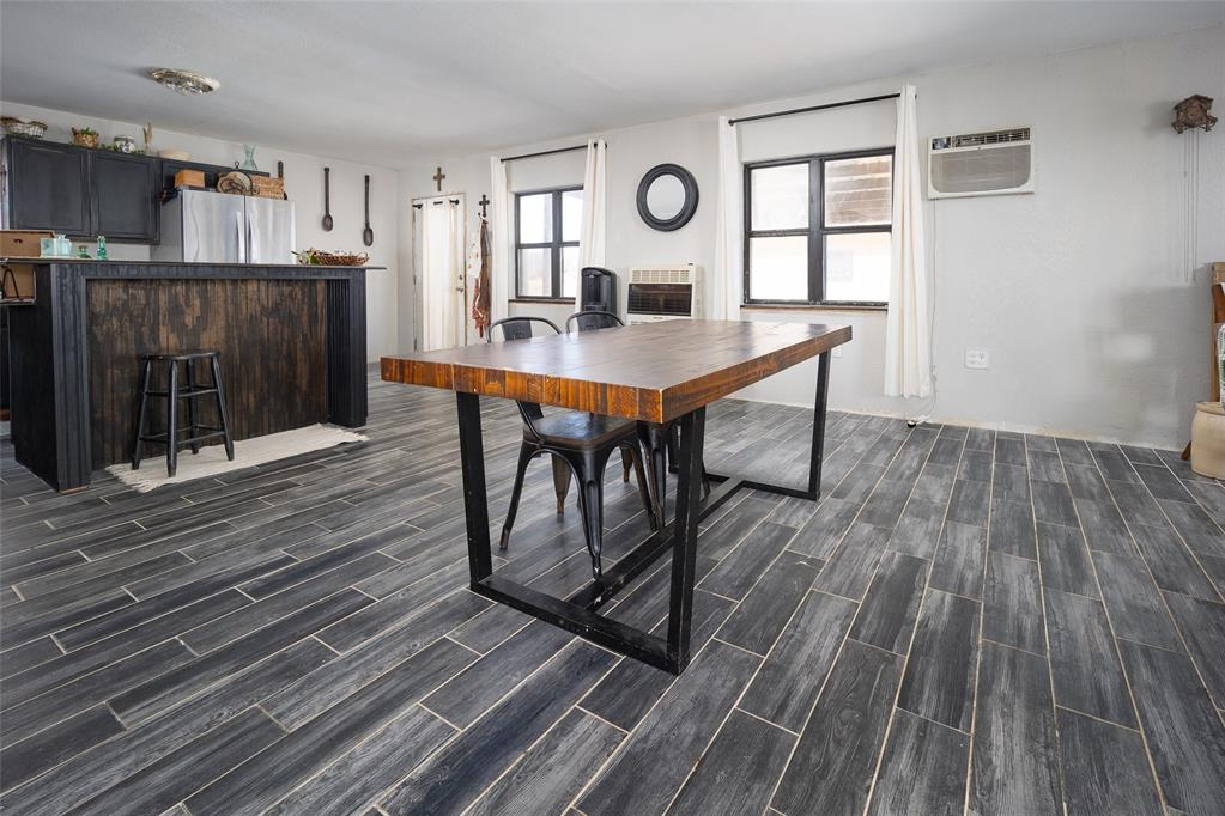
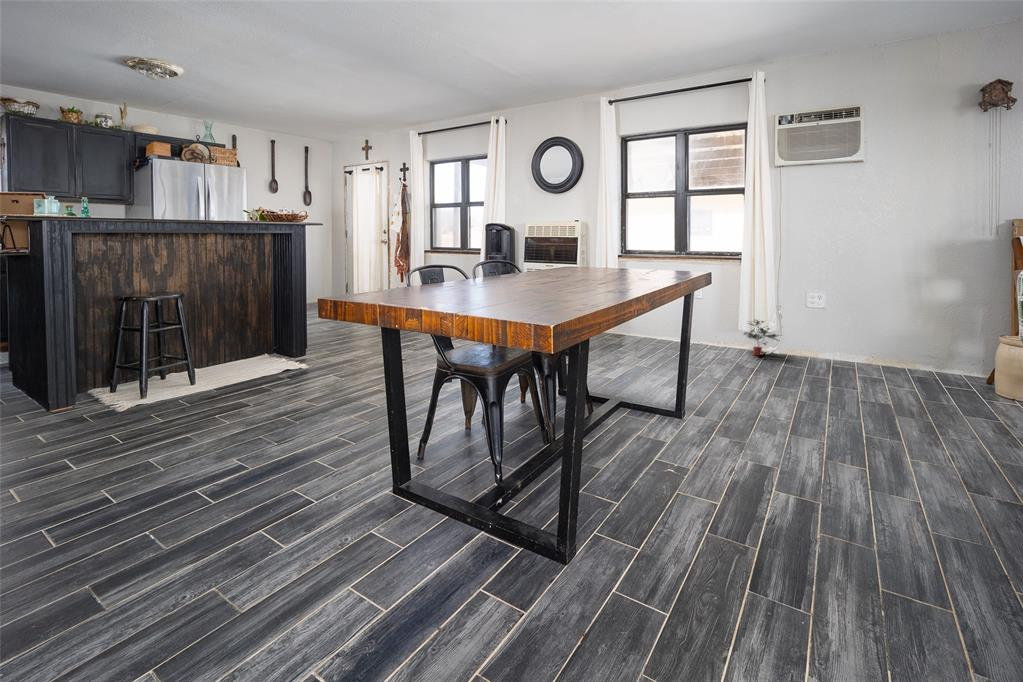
+ potted plant [742,318,784,356]
